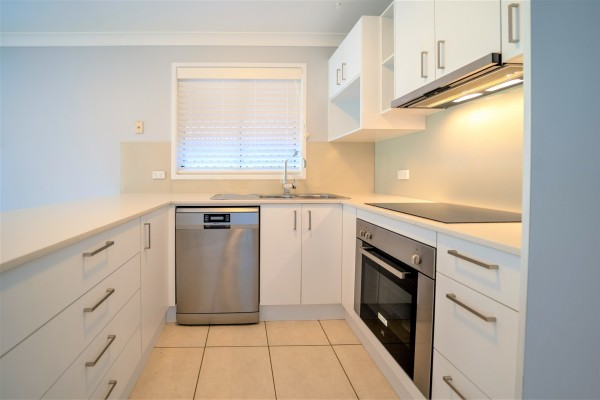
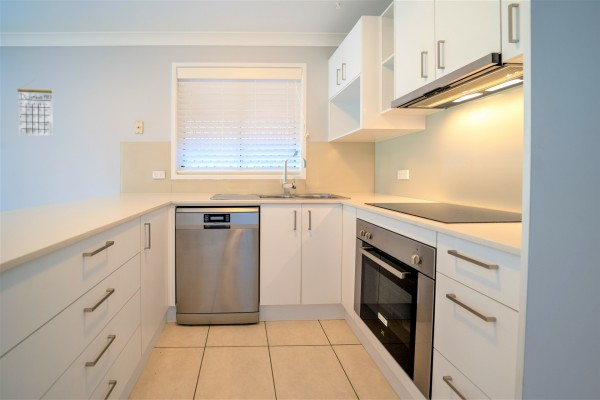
+ calendar [16,79,54,137]
